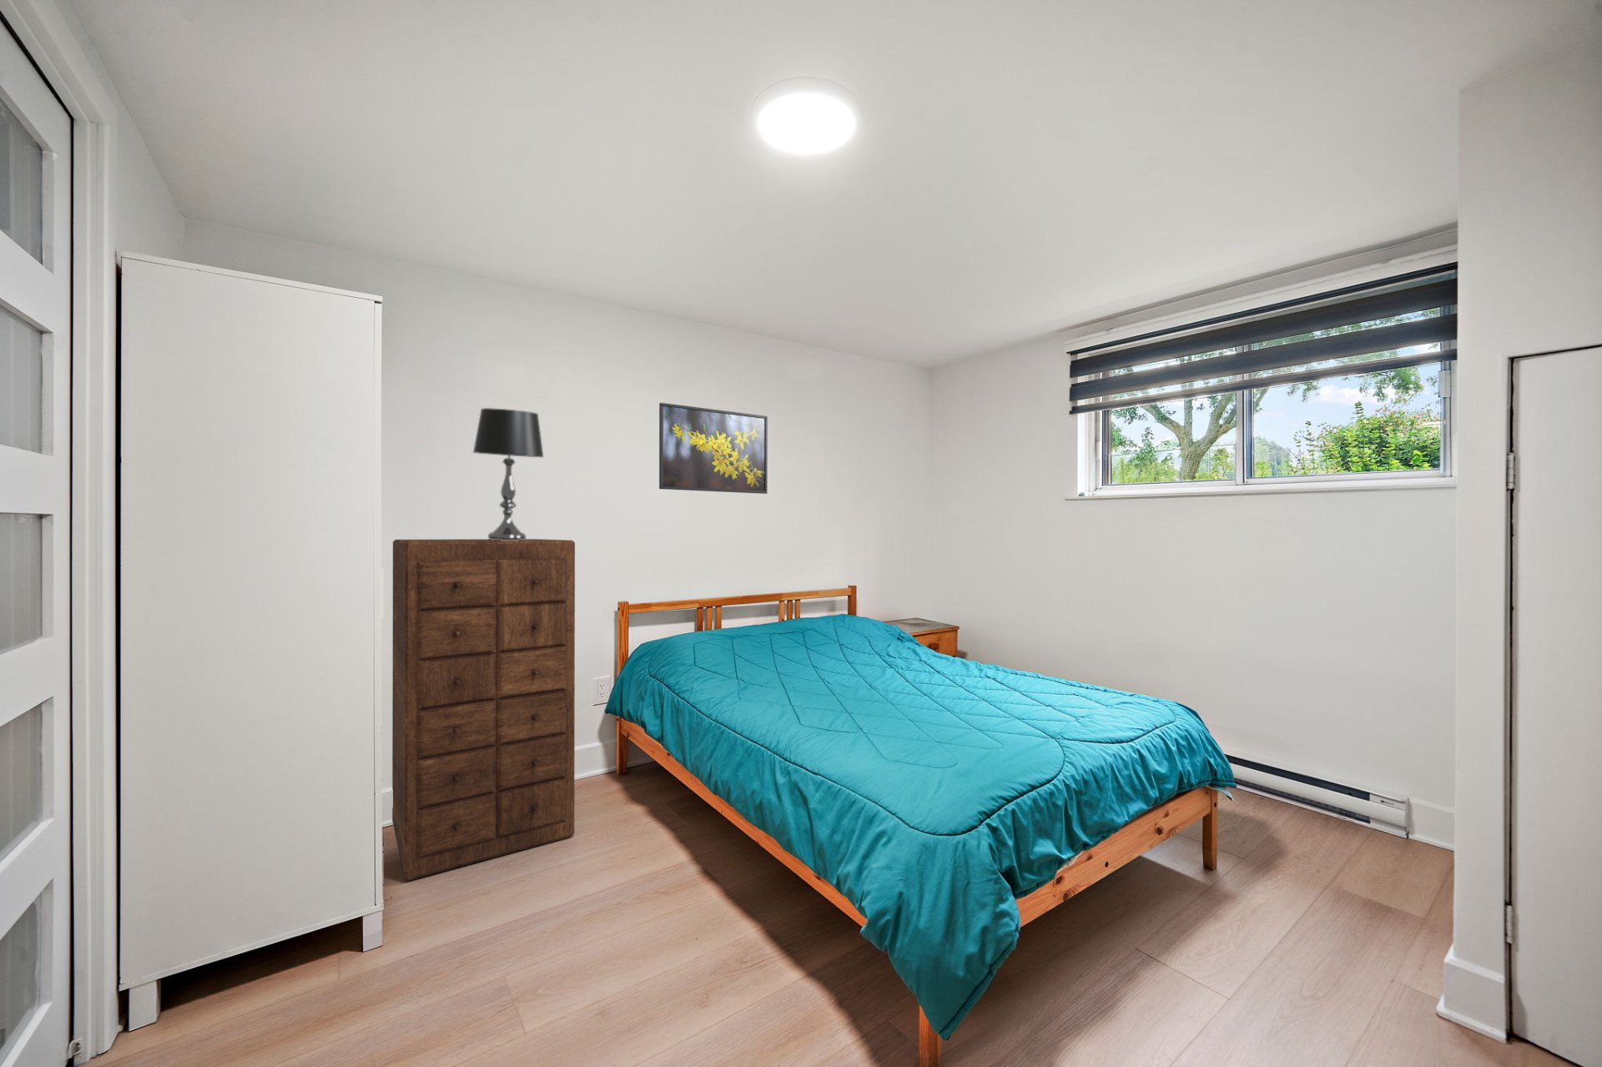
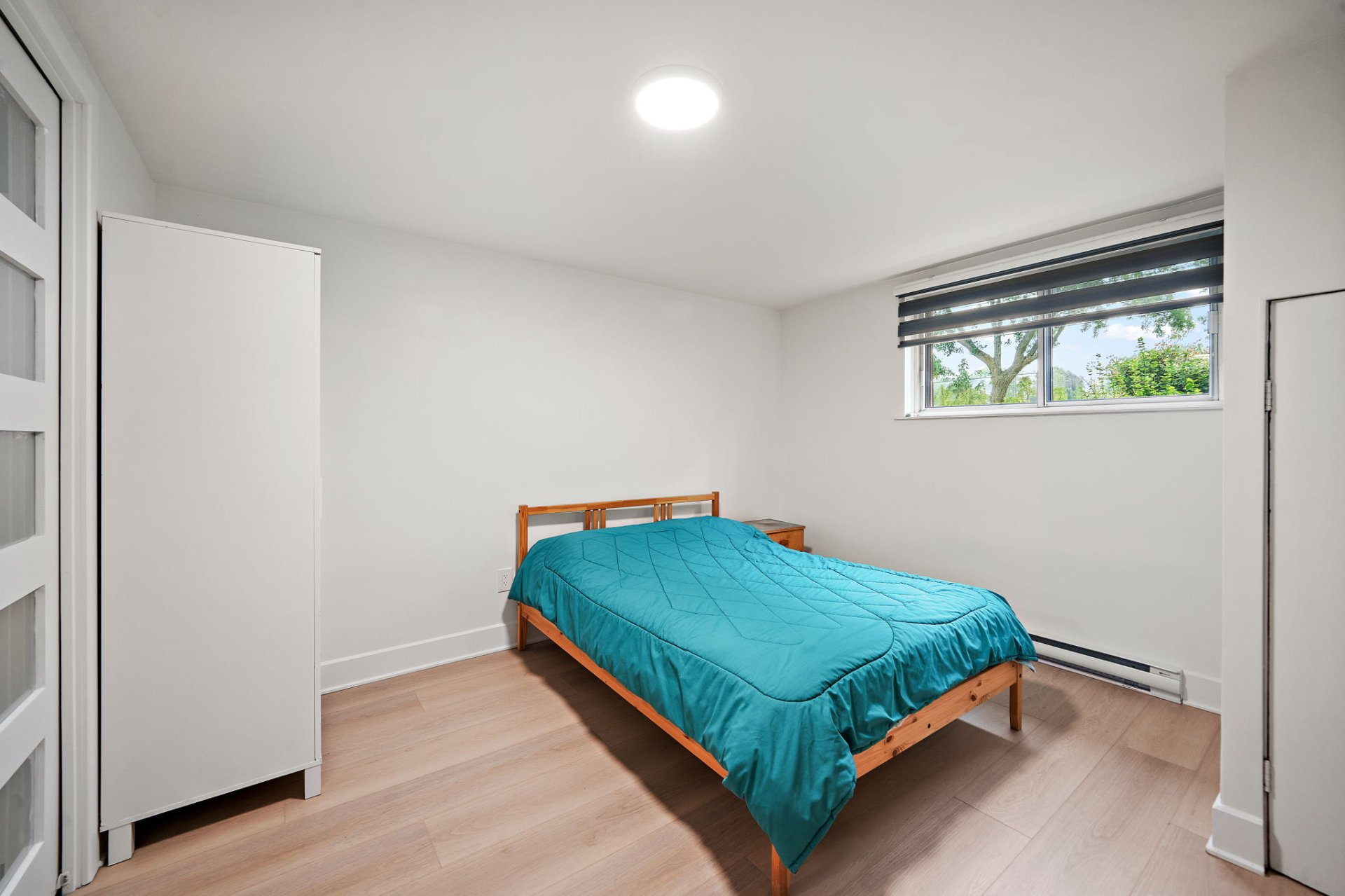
- table lamp [472,407,544,541]
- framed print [659,403,768,494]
- dresser [392,538,575,881]
